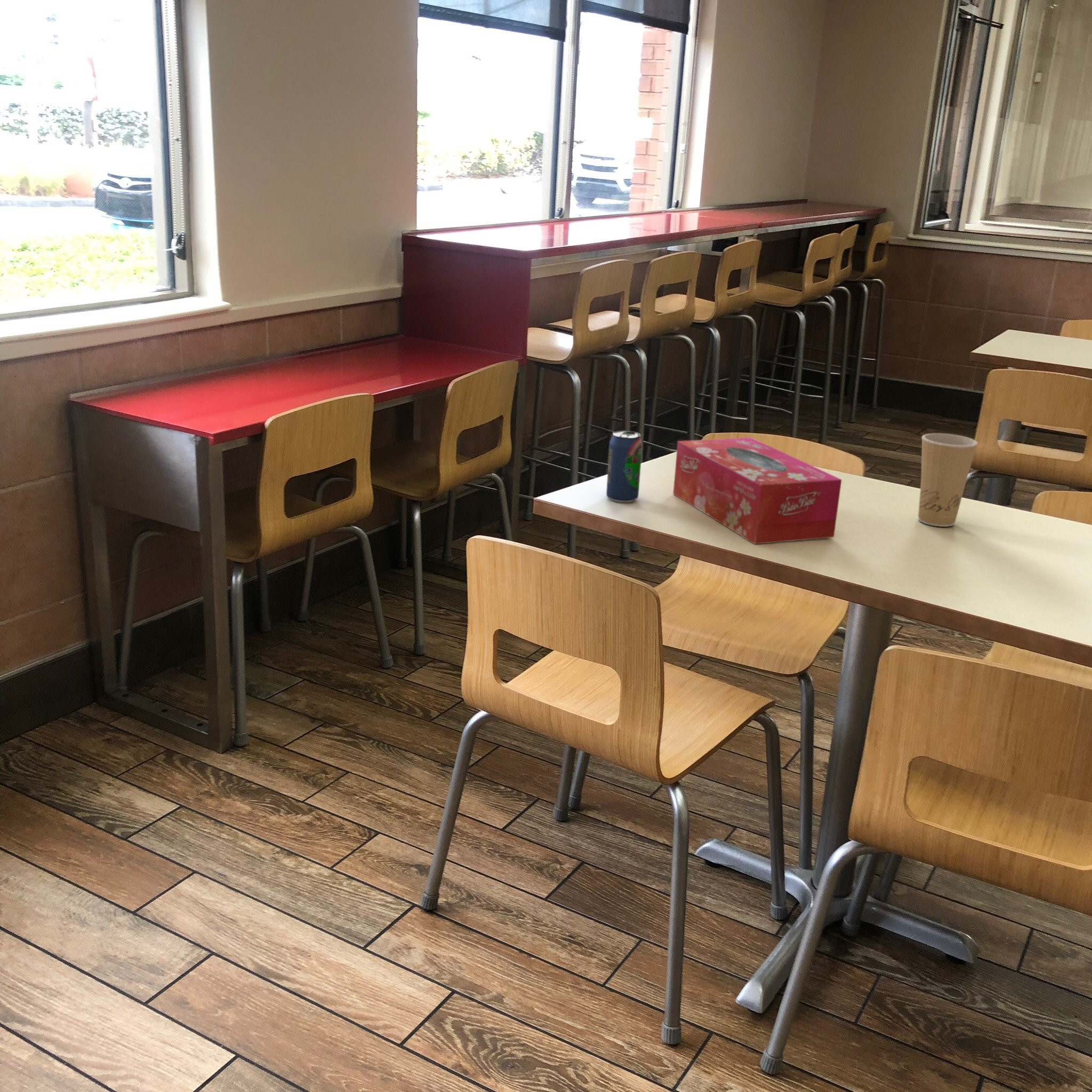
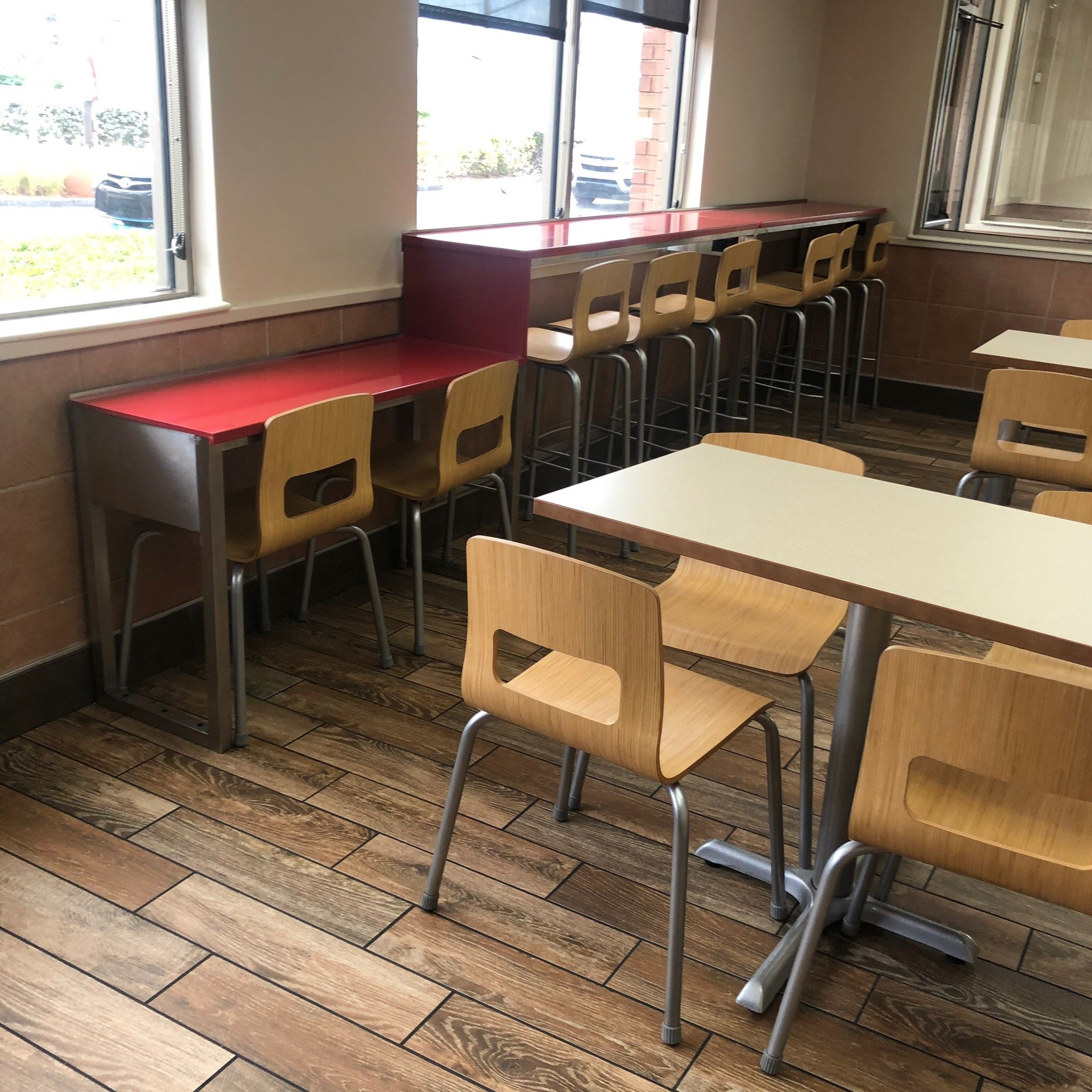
- tissue box [672,437,842,545]
- paper cup [918,433,978,527]
- beverage can [606,430,643,502]
